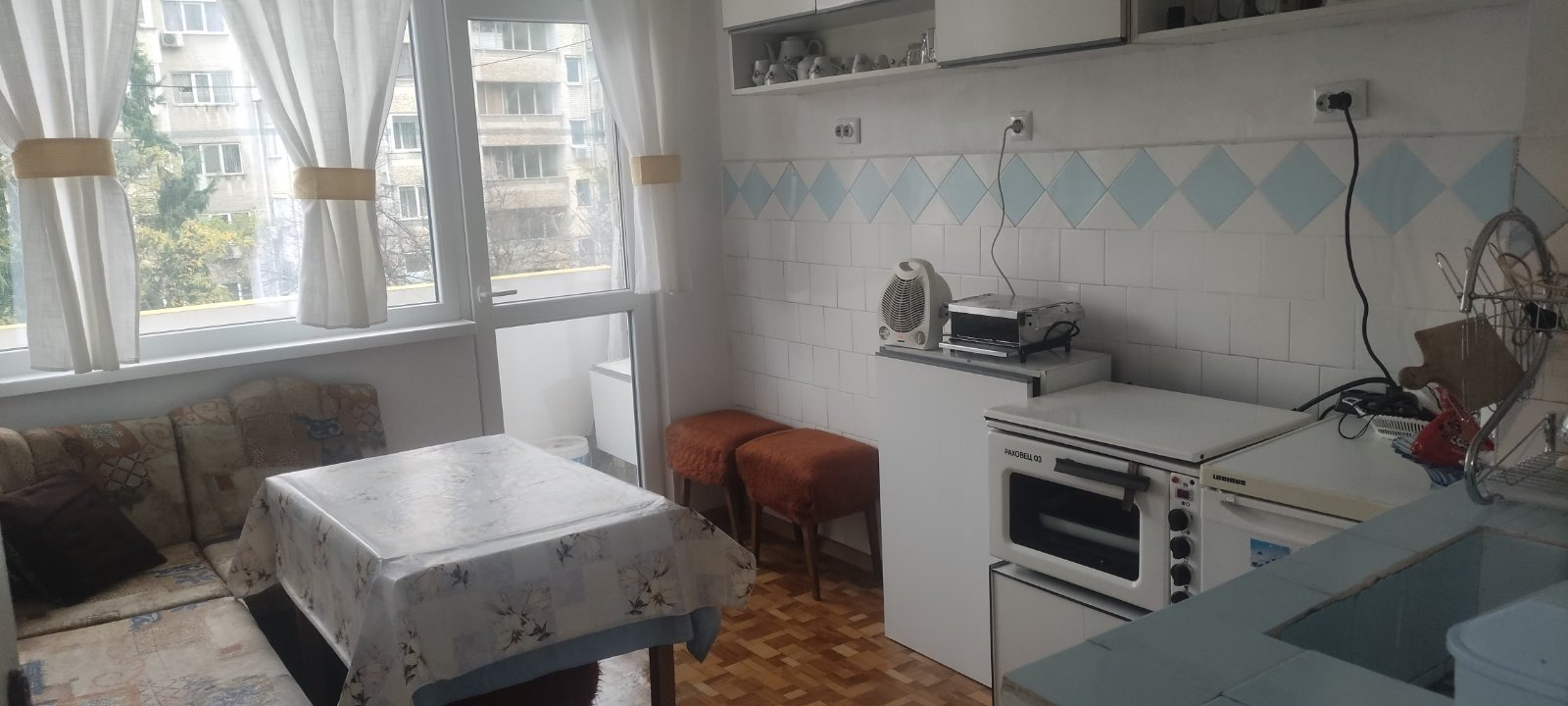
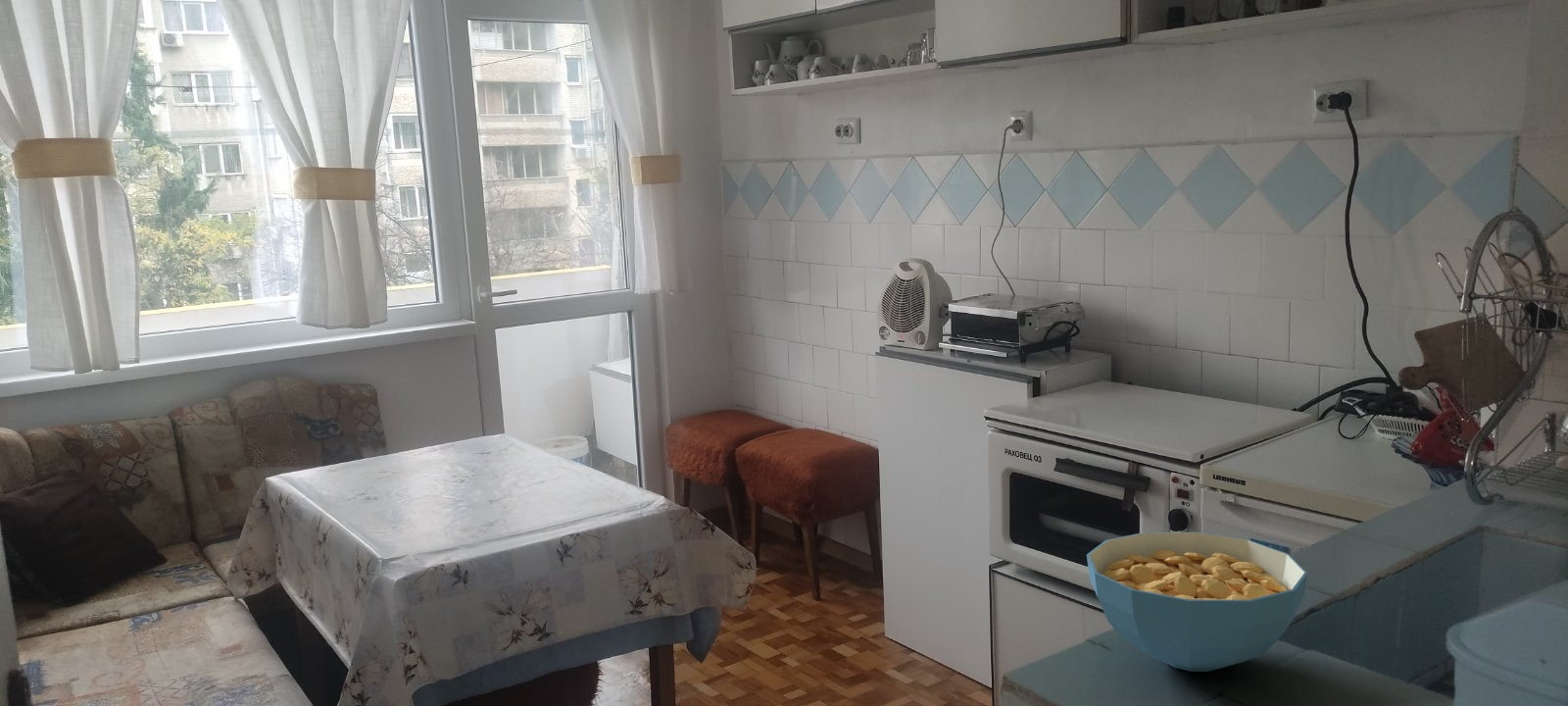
+ cereal bowl [1086,531,1308,673]
